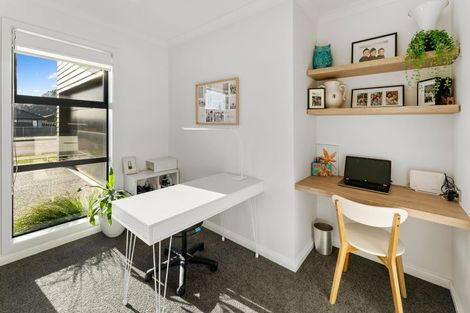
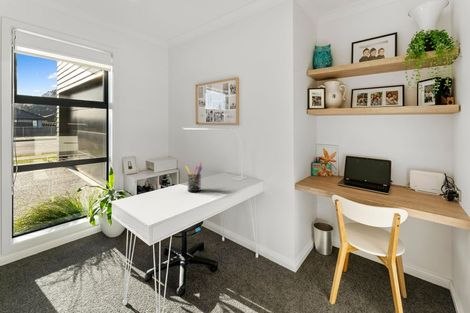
+ pen holder [185,162,203,192]
